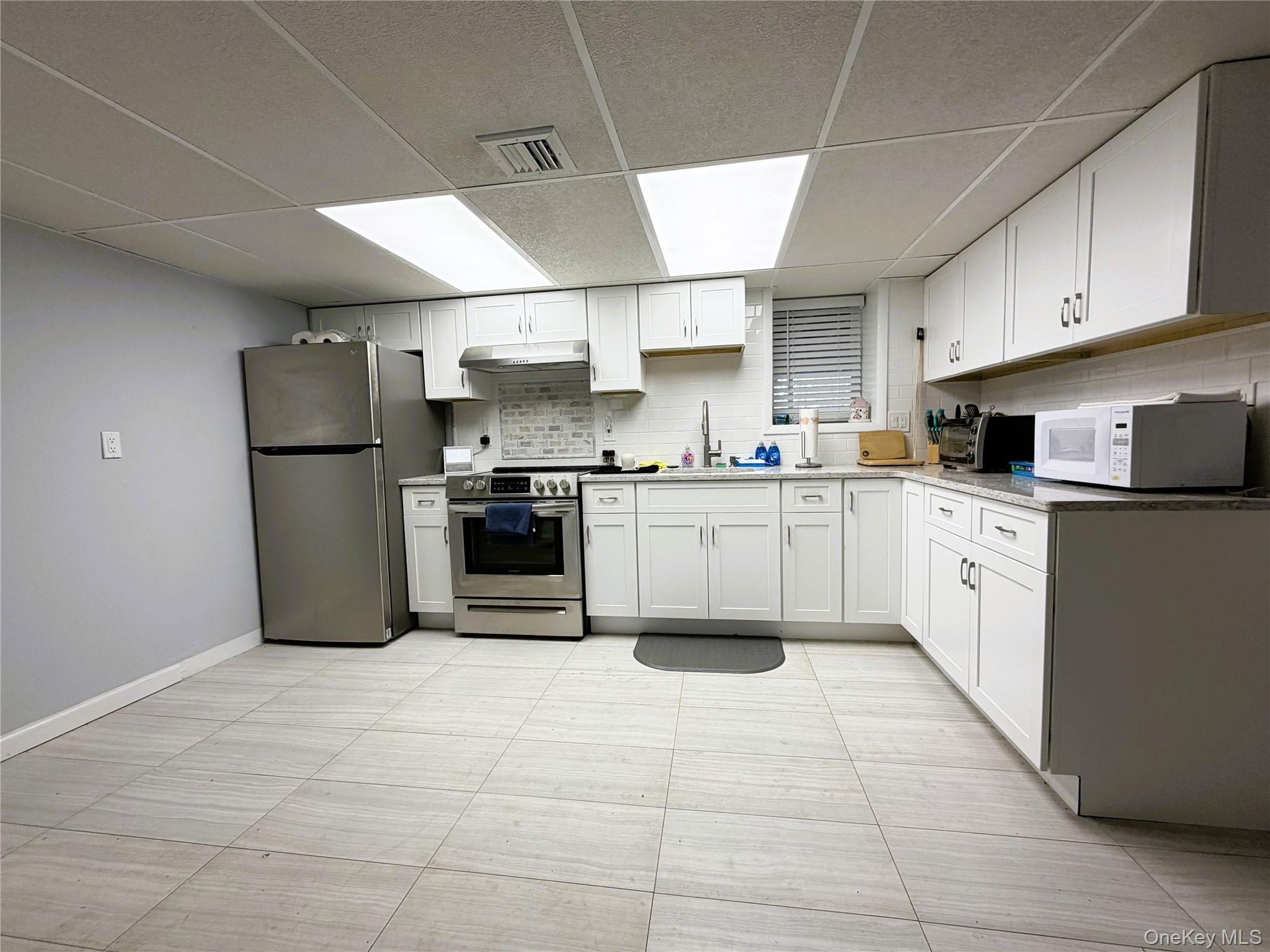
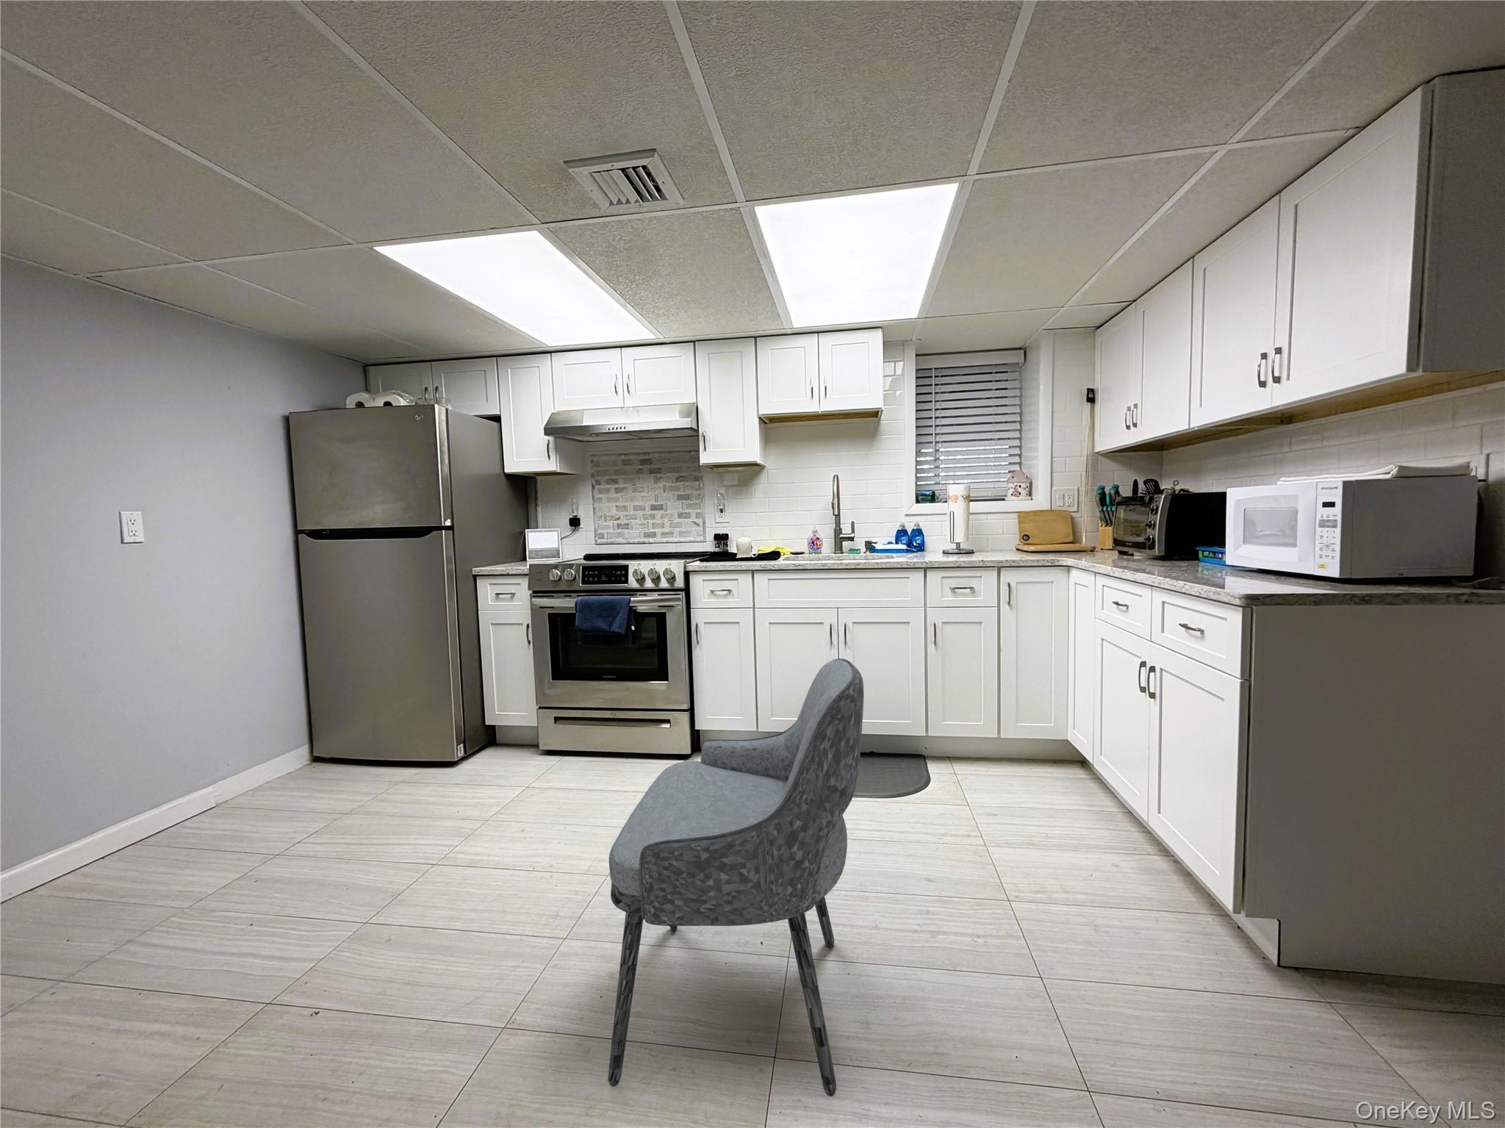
+ dining chair [607,658,864,1097]
